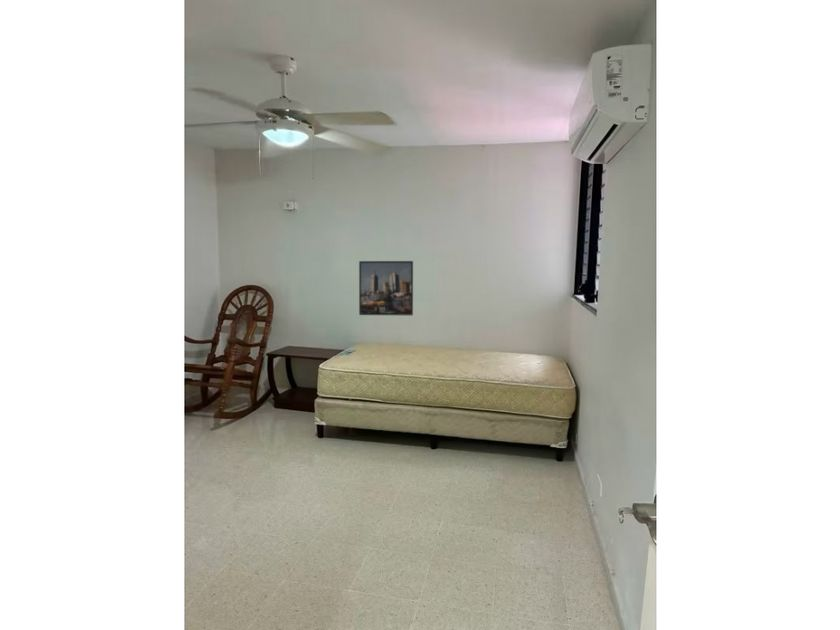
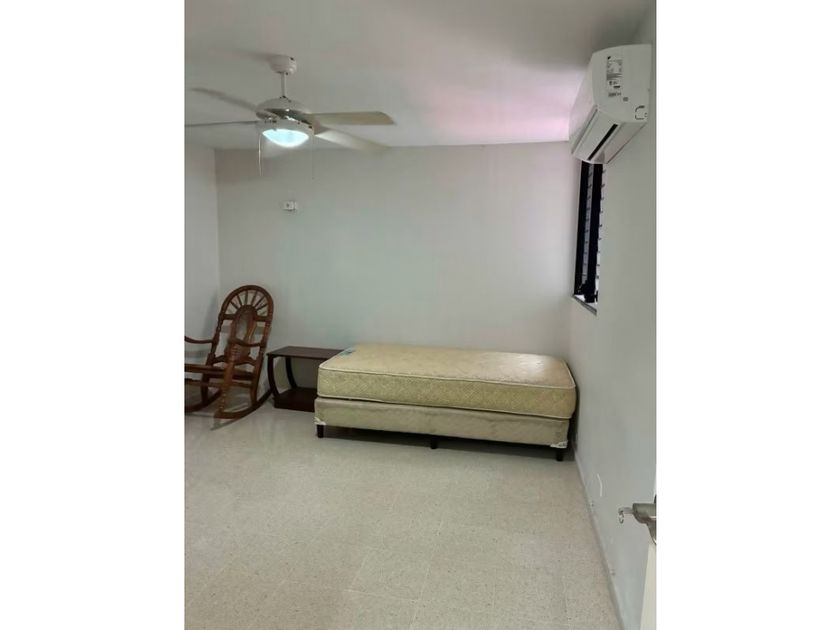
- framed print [358,260,414,316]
